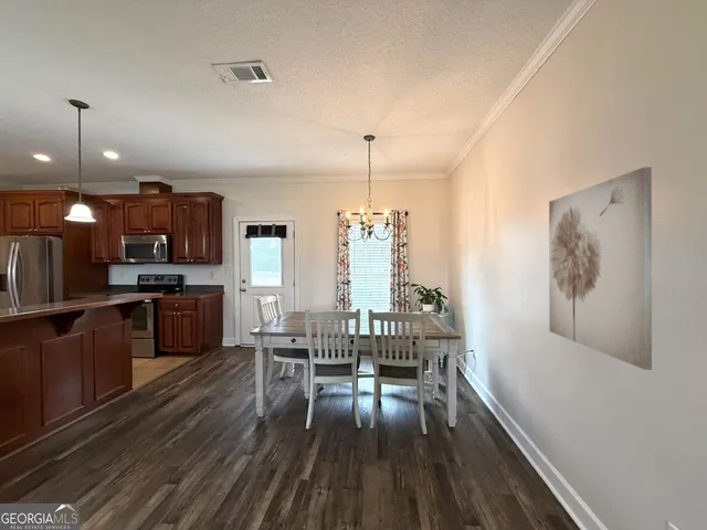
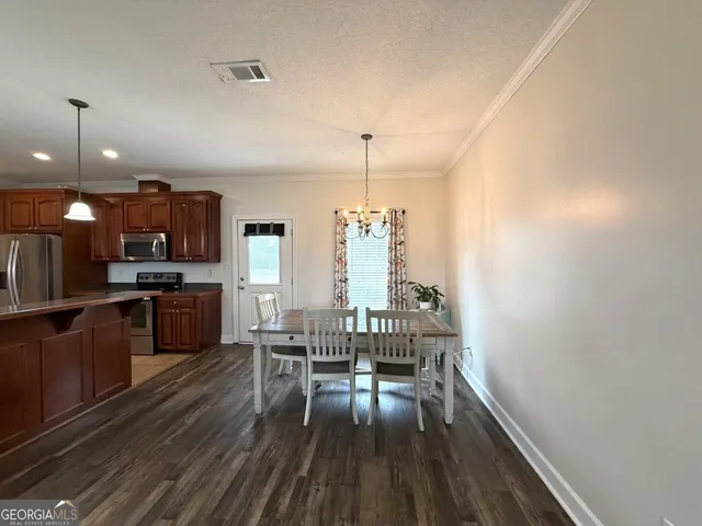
- wall art [548,166,653,371]
